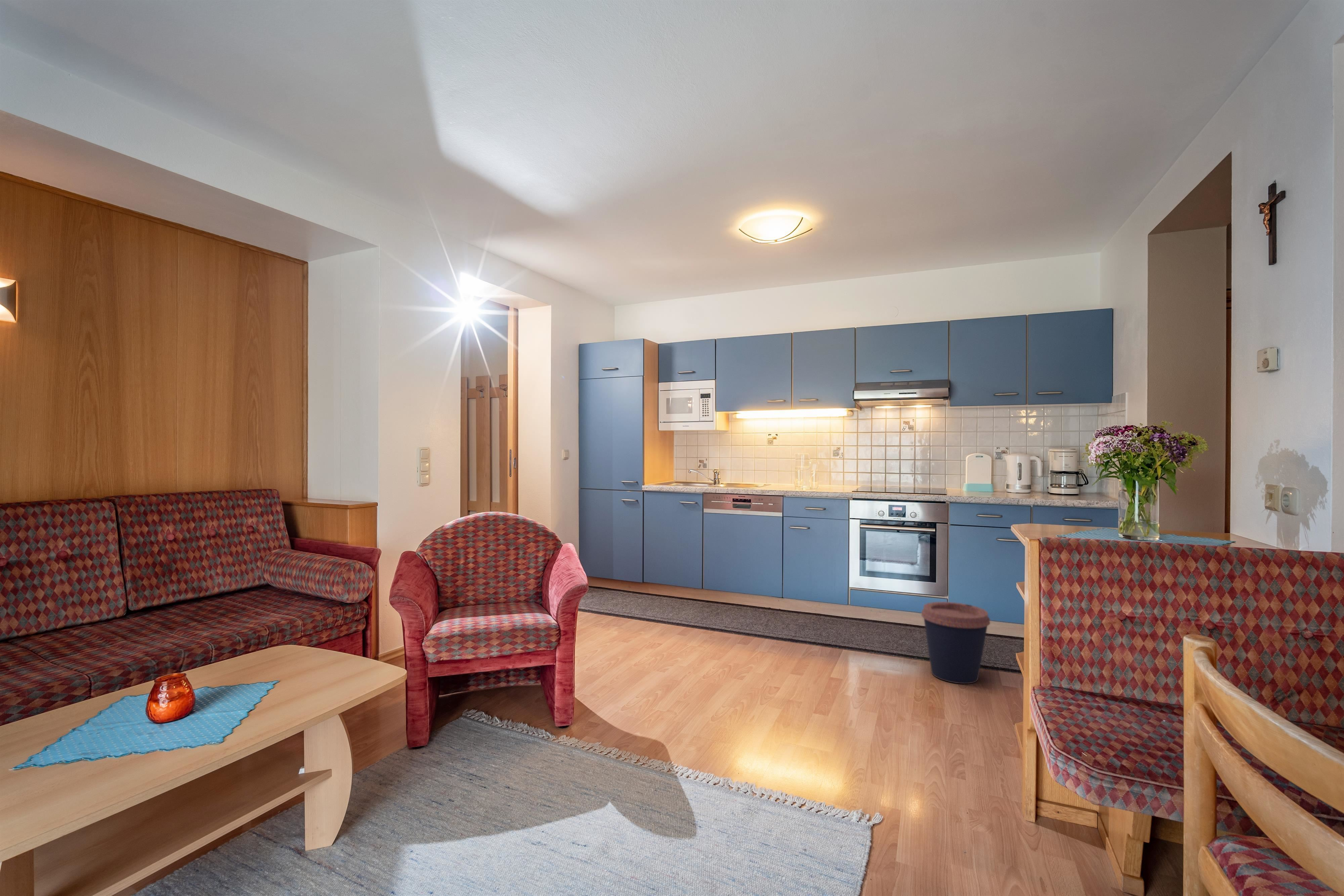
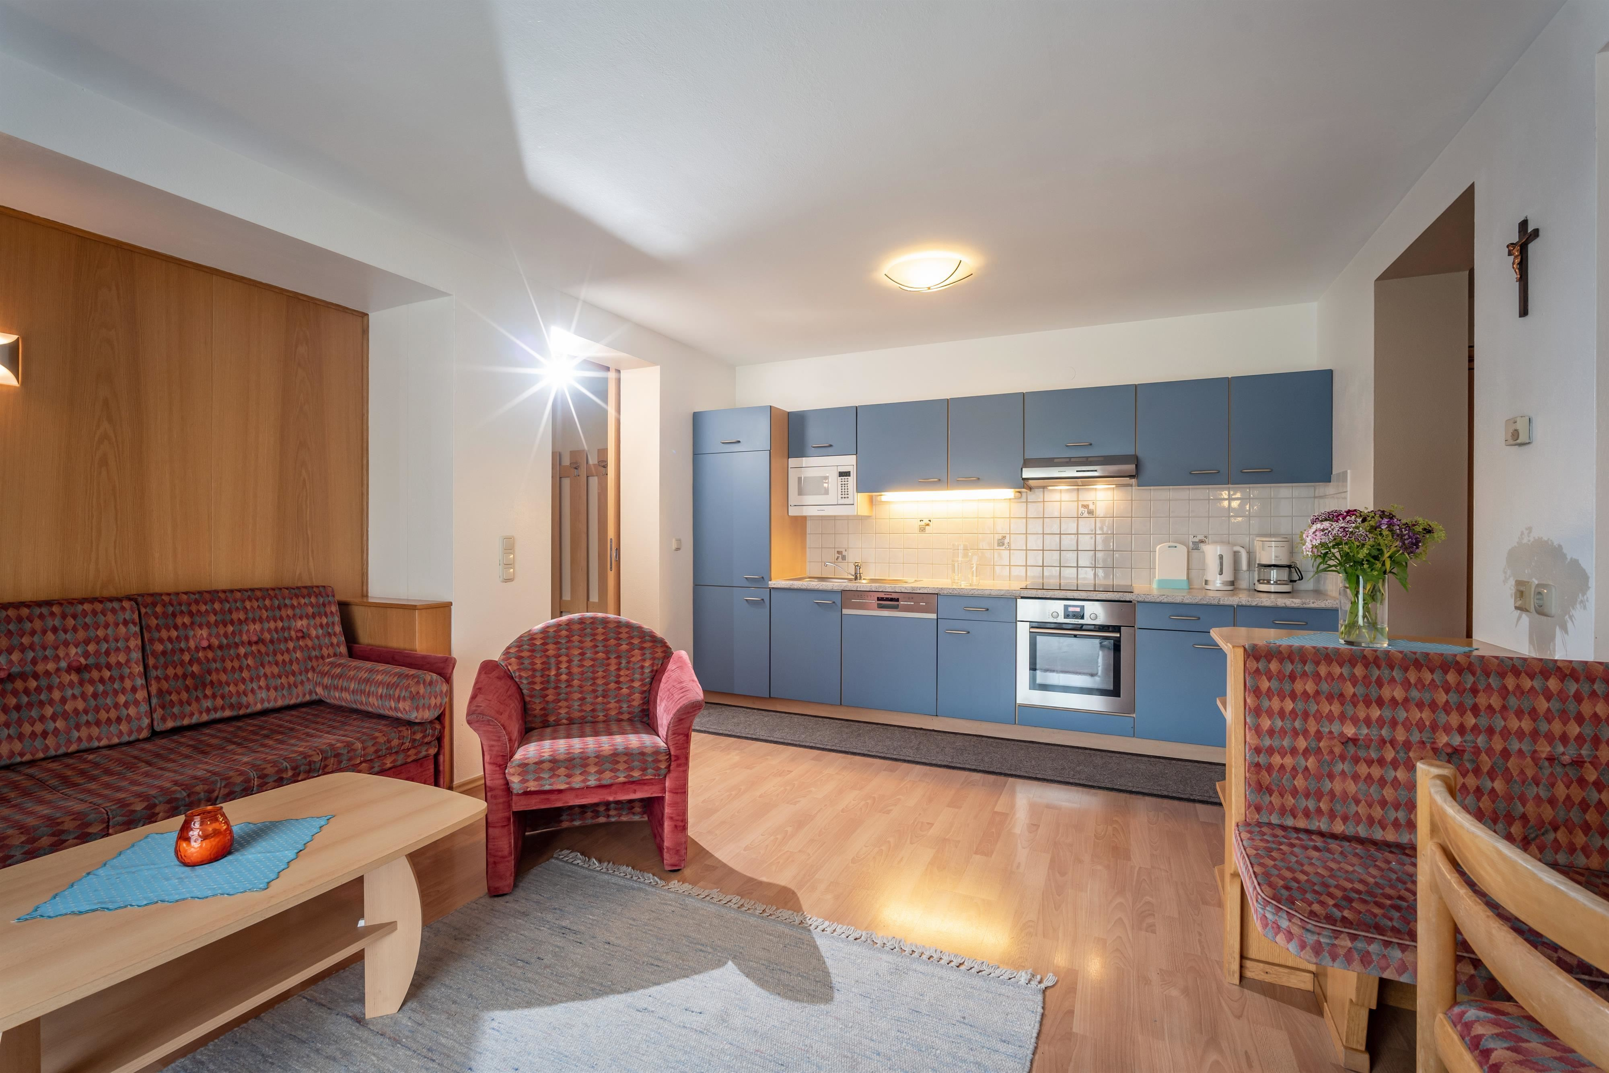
- coffee cup [921,601,991,684]
